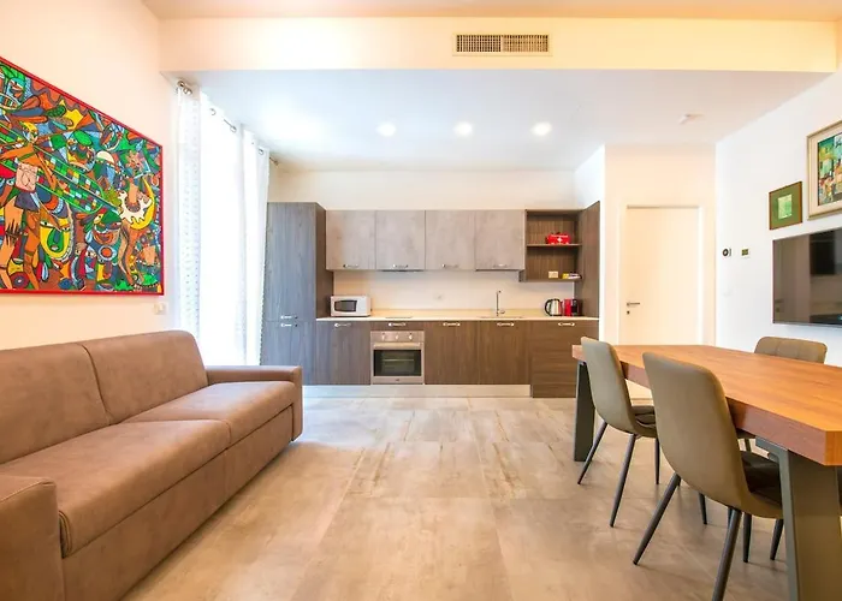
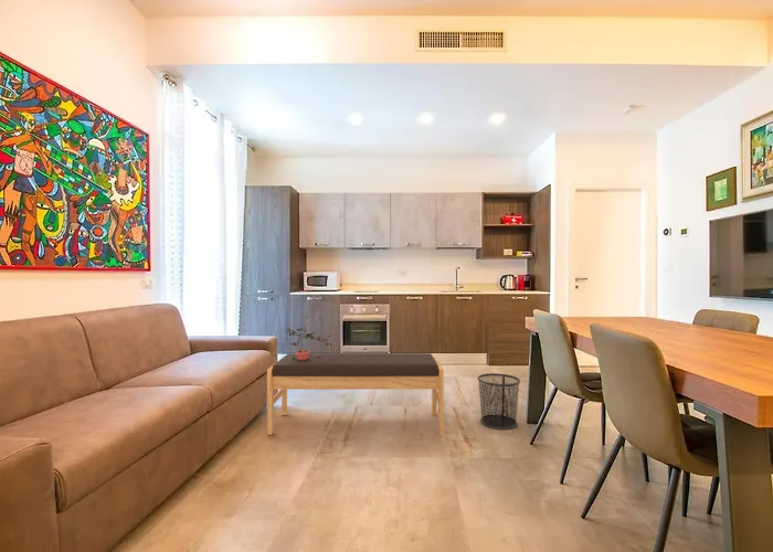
+ potted plant [285,326,332,360]
+ waste bin [476,372,521,431]
+ bench [266,352,445,436]
